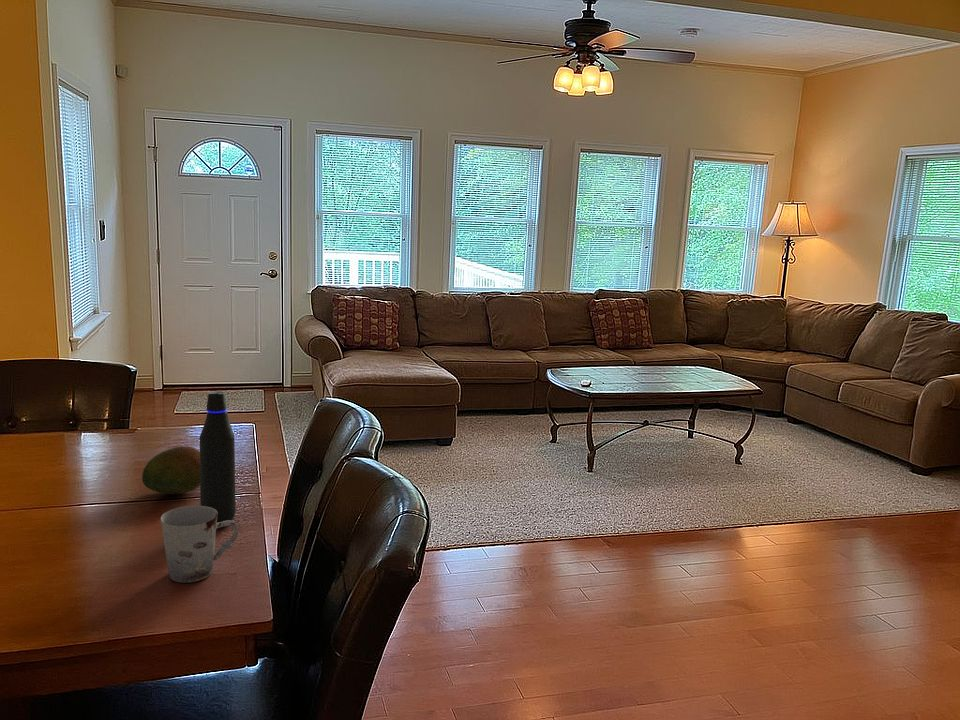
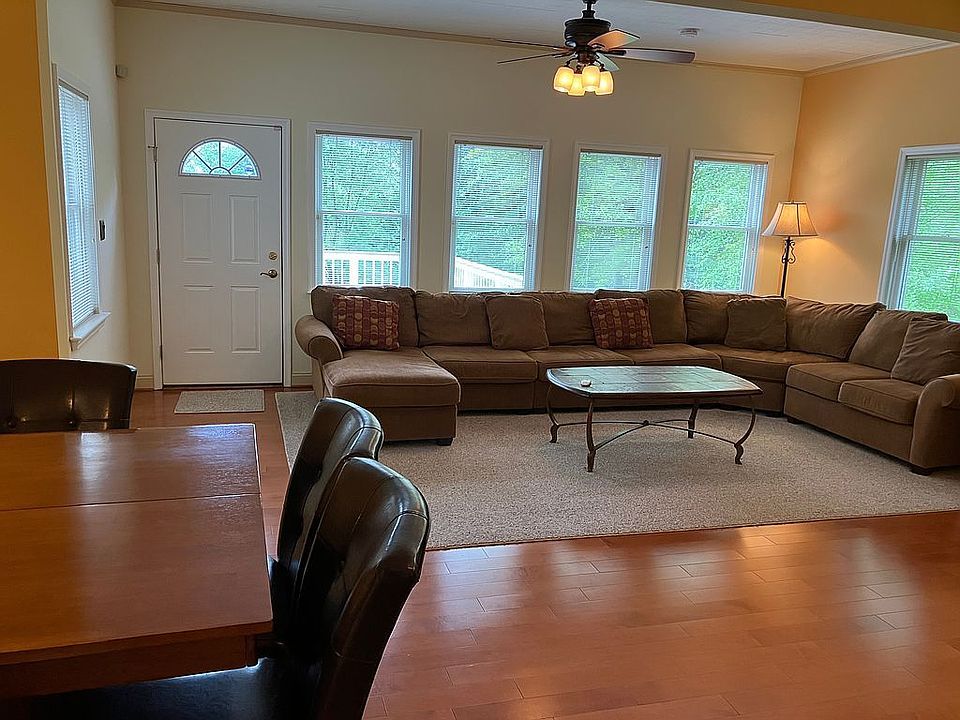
- fruit [141,445,200,495]
- water bottle [199,390,237,527]
- cup [160,505,239,584]
